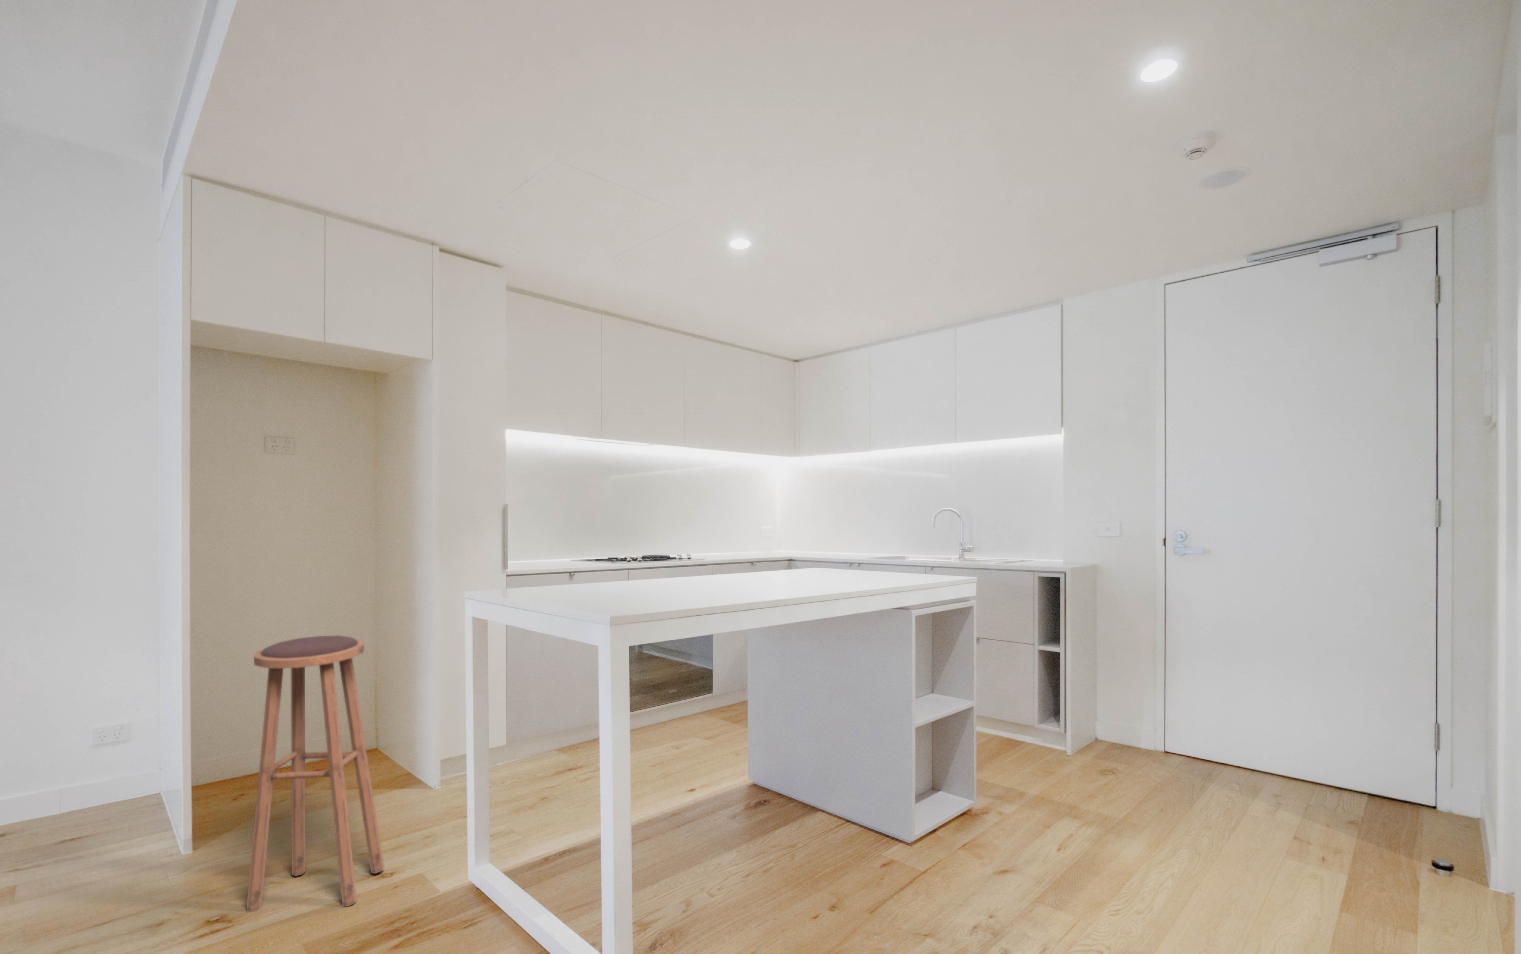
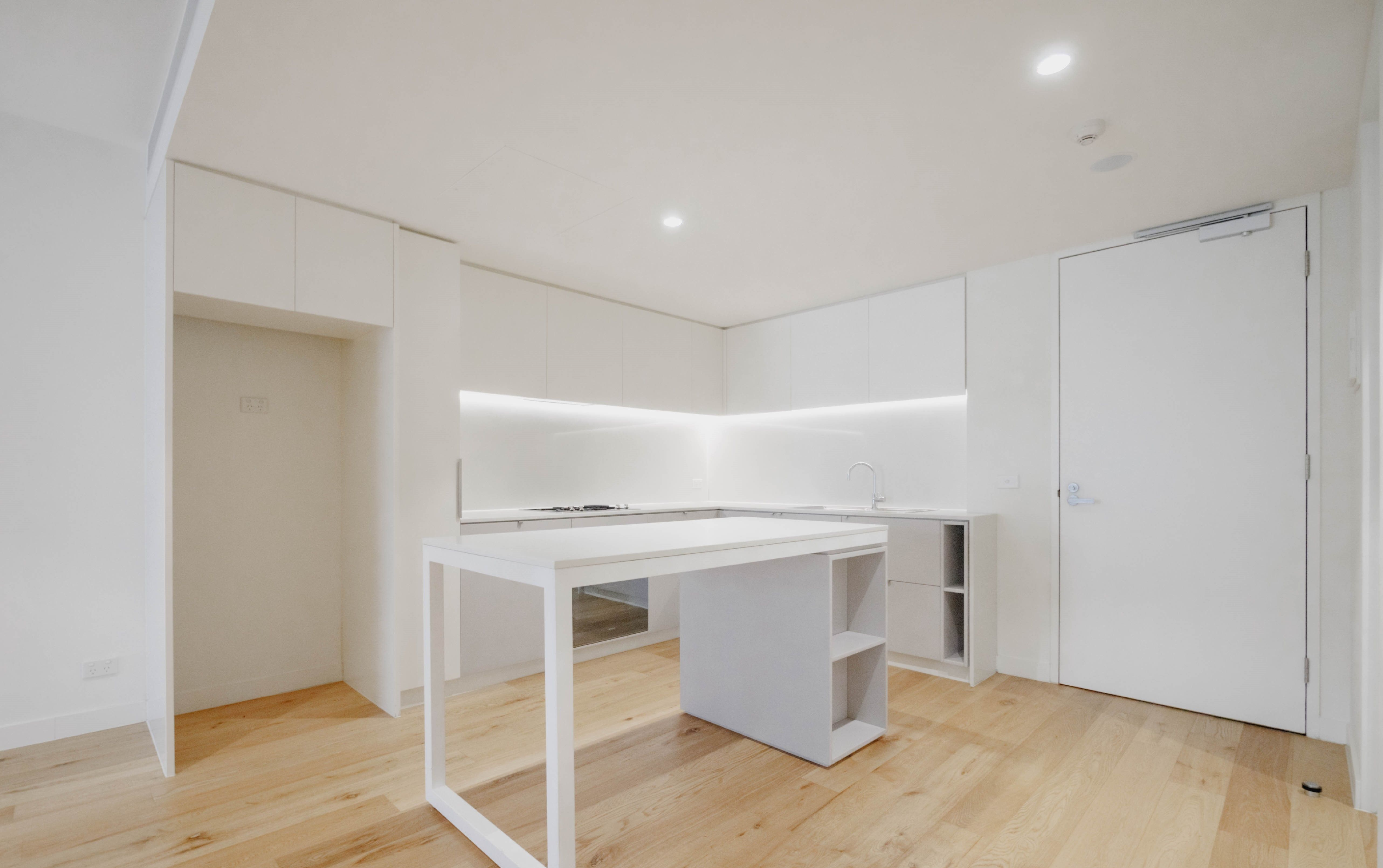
- stool [246,635,384,912]
